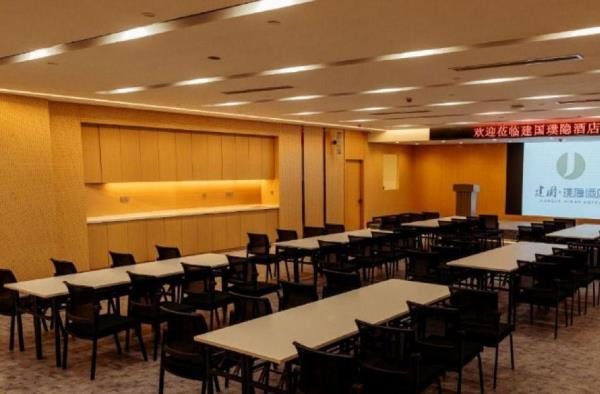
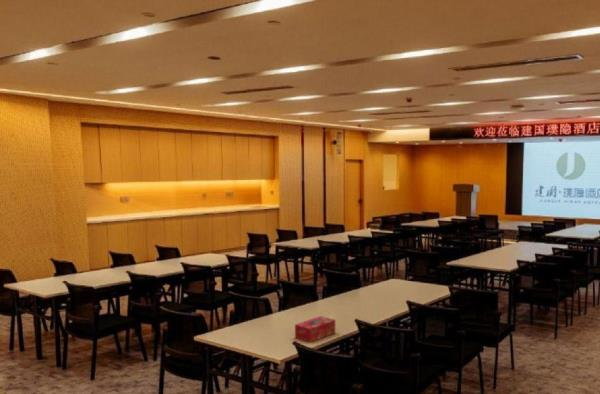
+ tissue box [294,315,336,343]
